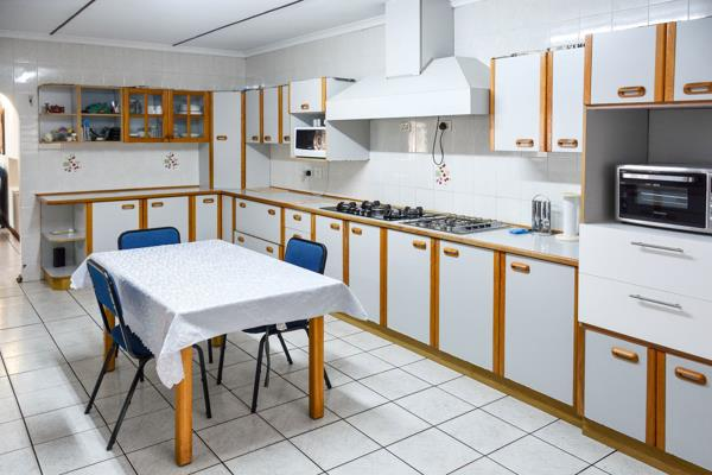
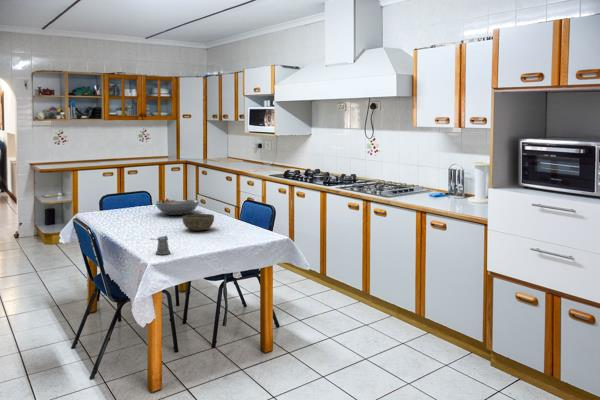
+ pepper shaker [150,235,171,255]
+ bowl [181,213,215,232]
+ fruit bowl [154,198,200,216]
